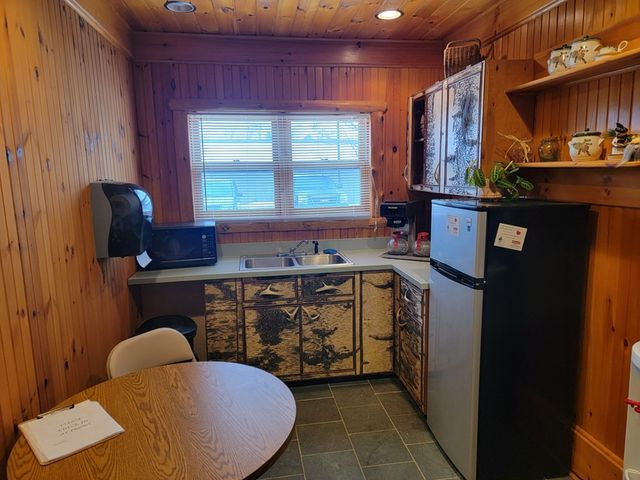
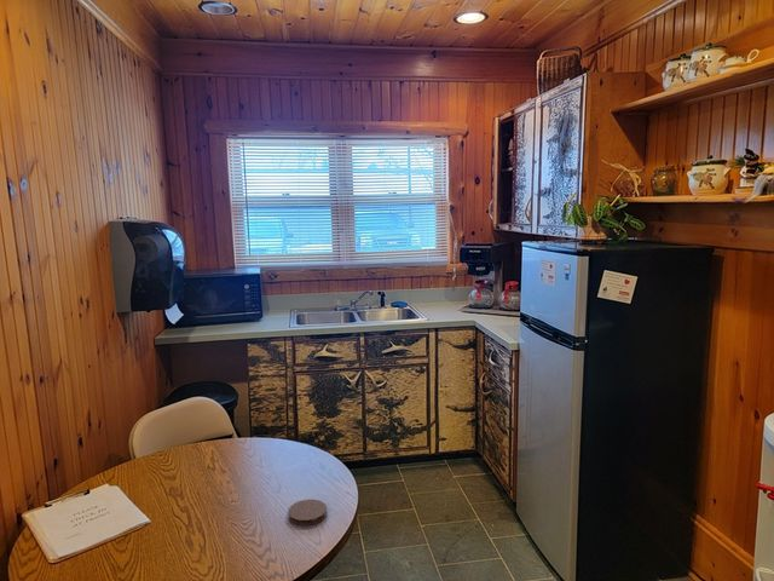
+ coaster [287,499,328,527]
